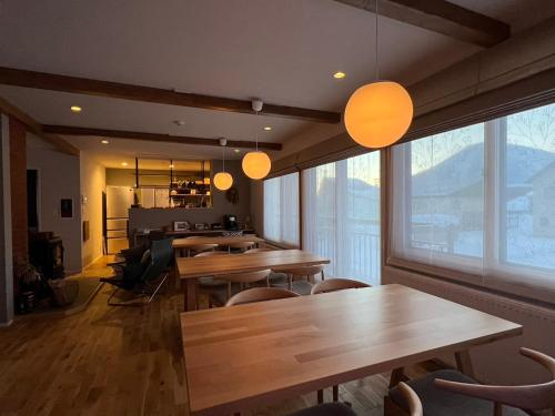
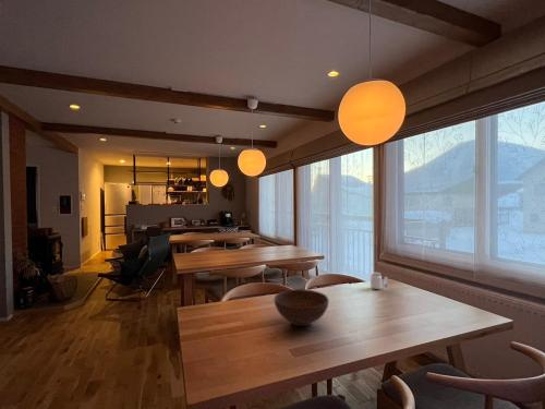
+ candle [370,270,389,290]
+ bowl [274,288,330,327]
